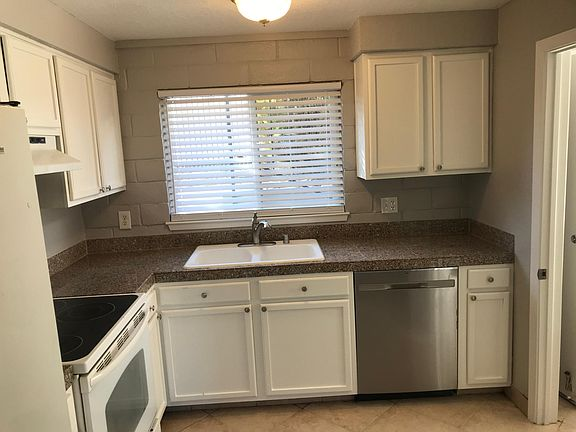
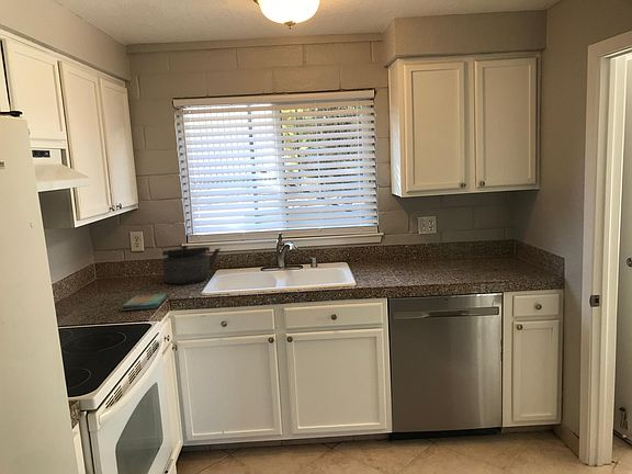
+ kettle [161,245,222,285]
+ dish towel [120,292,169,312]
